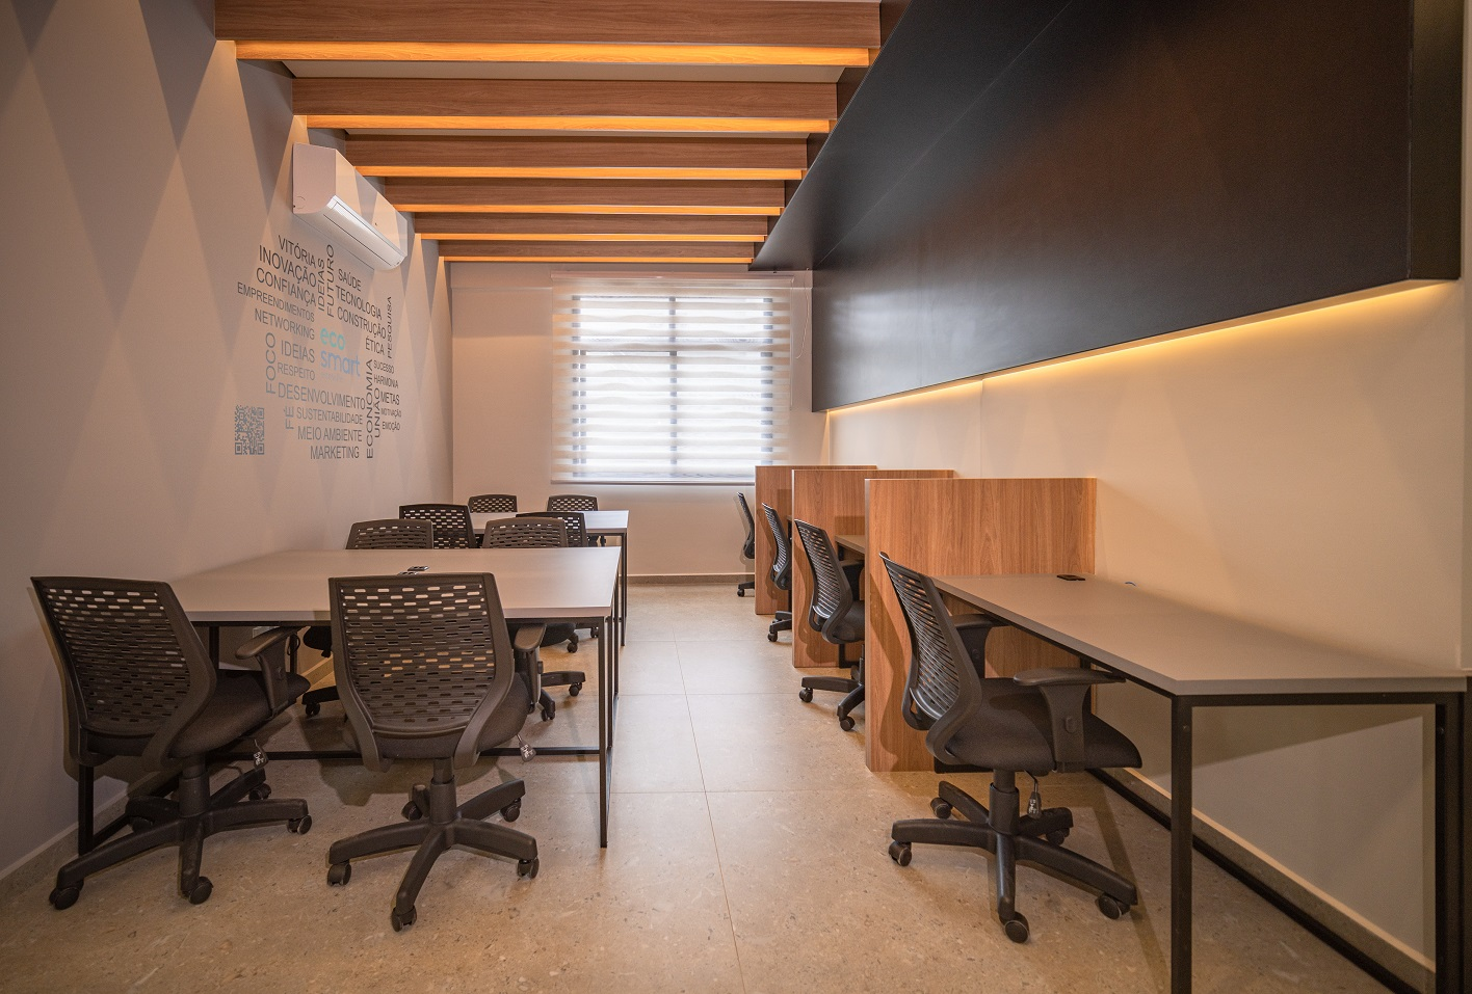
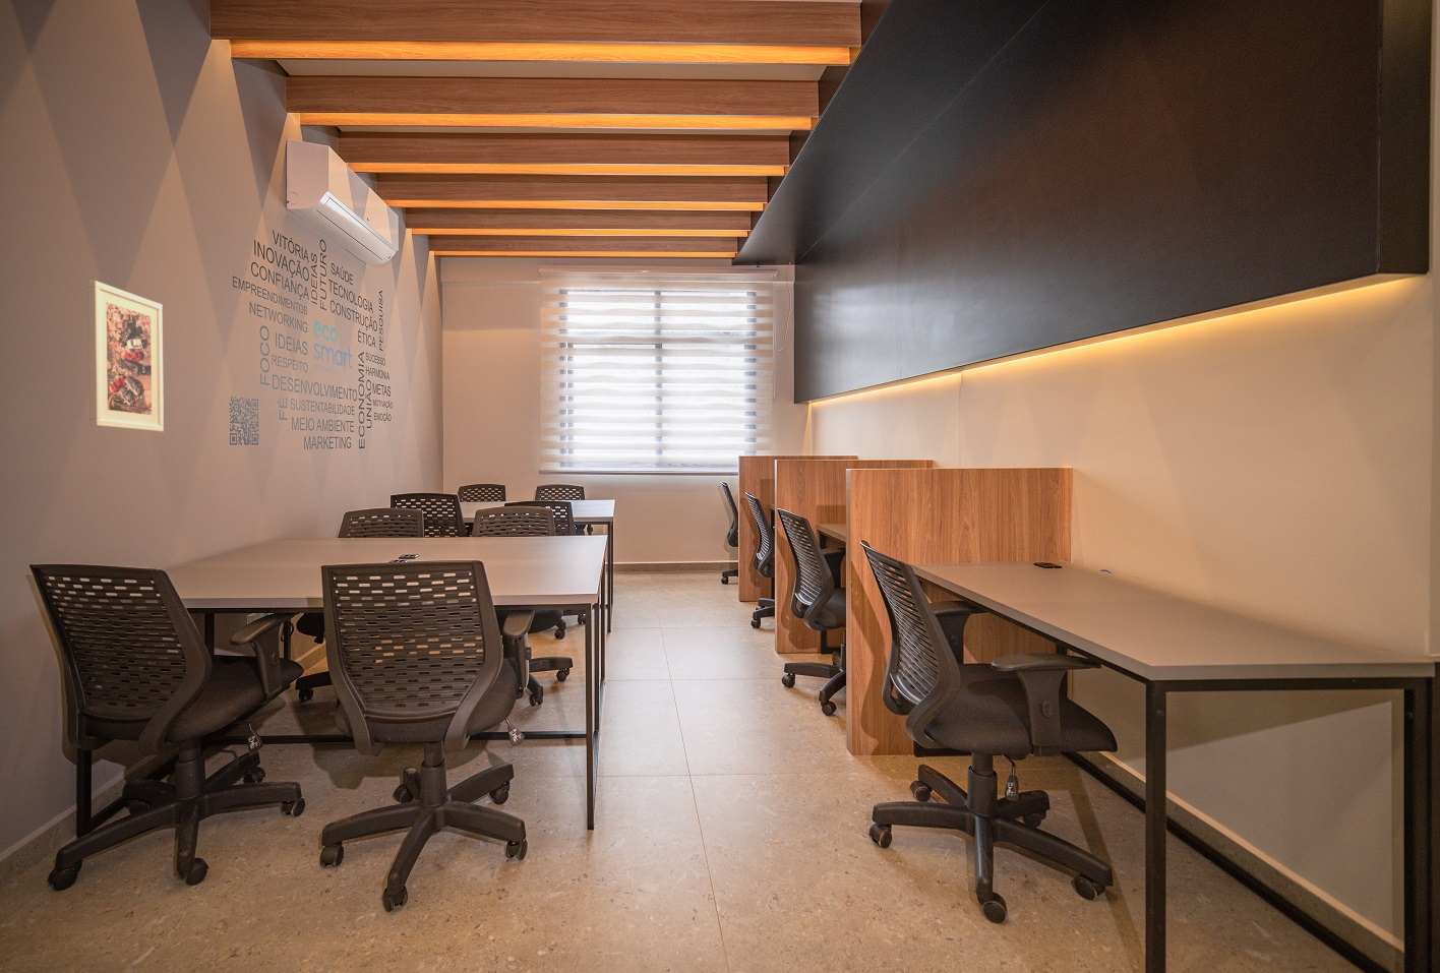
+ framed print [88,279,165,433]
